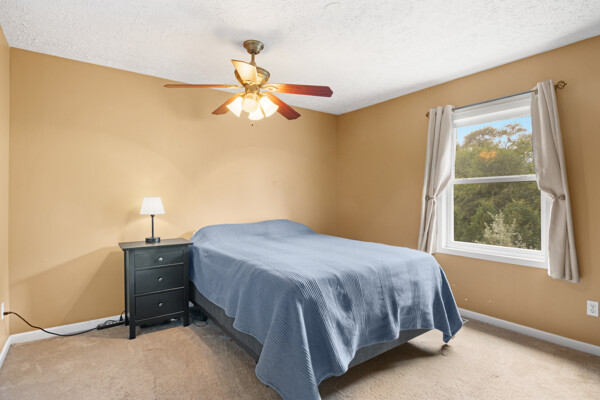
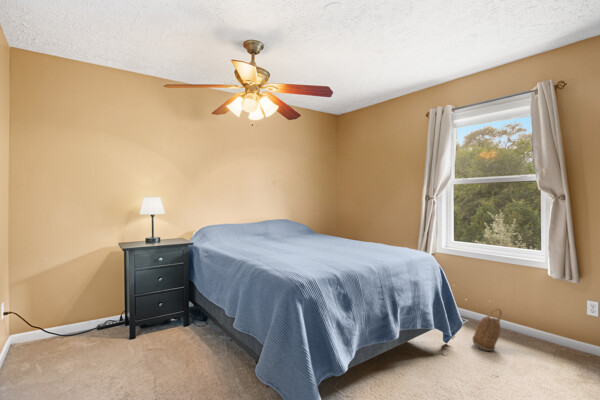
+ basket [472,307,503,352]
